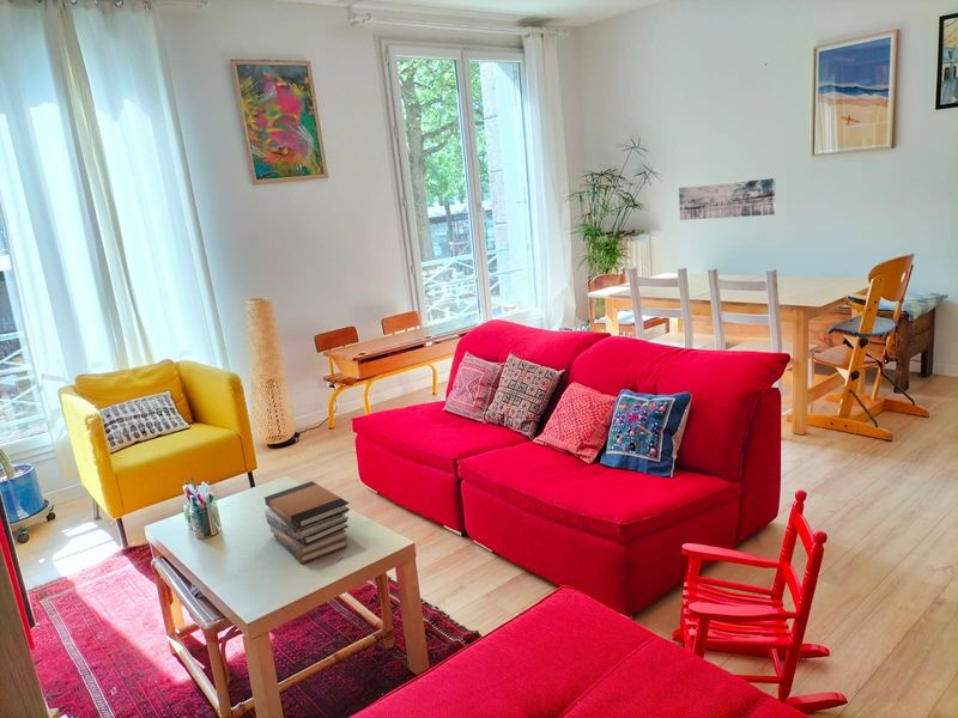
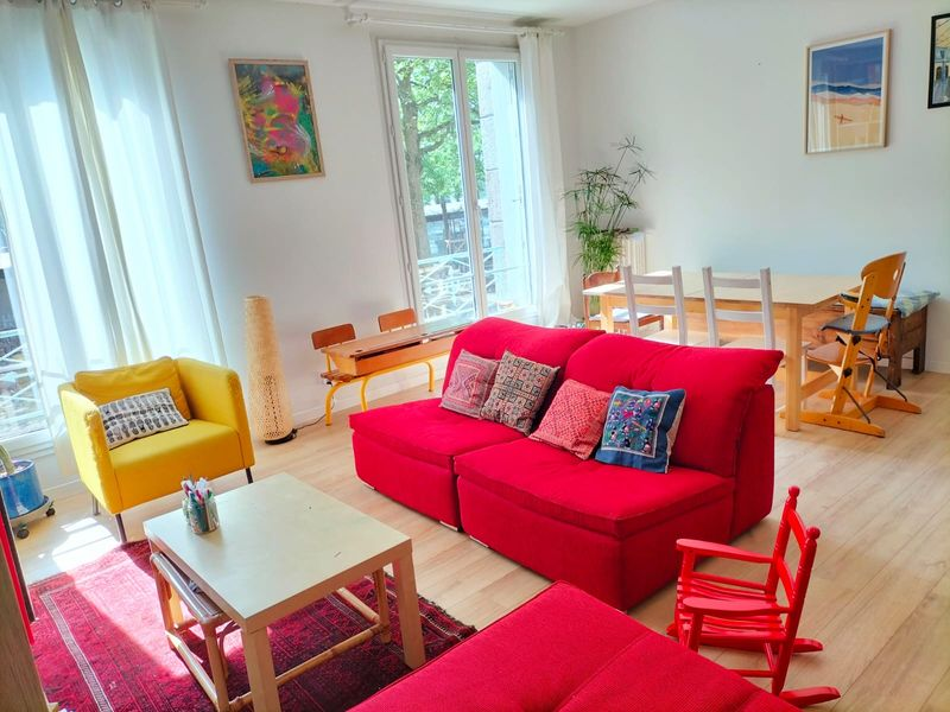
- book stack [263,480,351,565]
- wall art [678,177,776,221]
